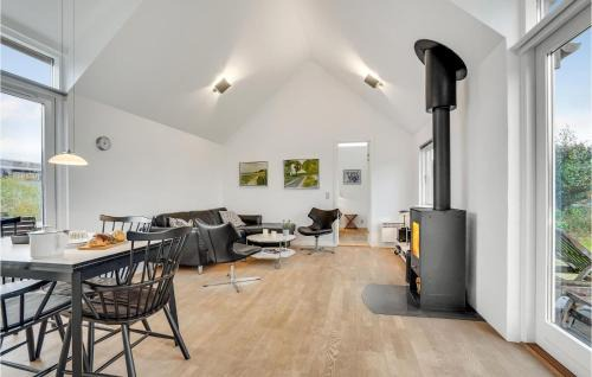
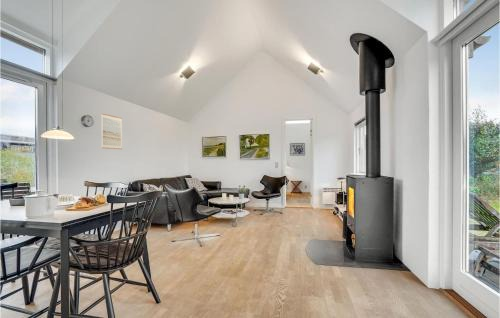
+ wall art [100,112,123,150]
